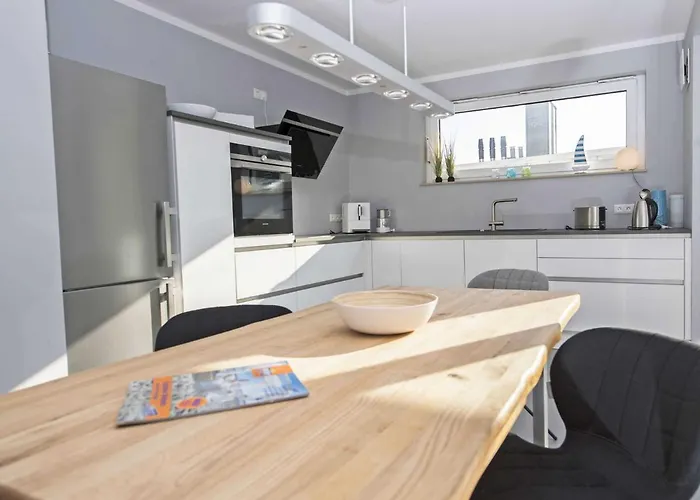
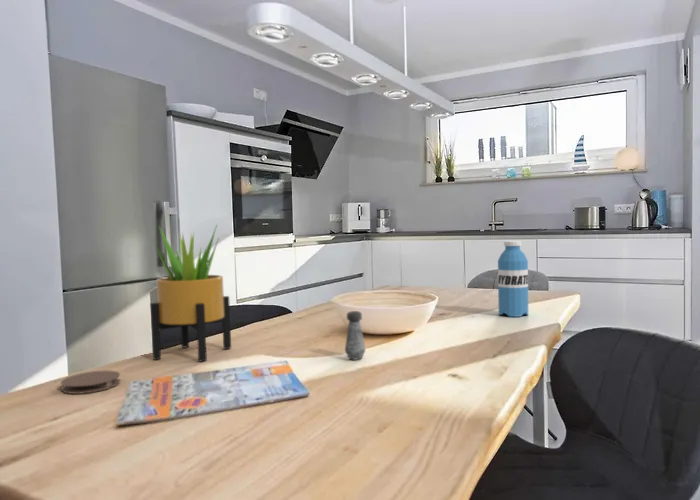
+ potted plant [149,223,232,363]
+ salt shaker [344,310,366,361]
+ water bottle [497,240,529,318]
+ coaster [60,369,121,395]
